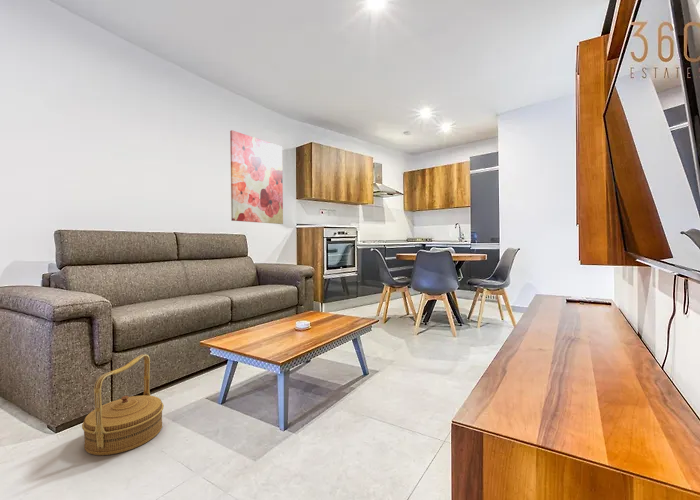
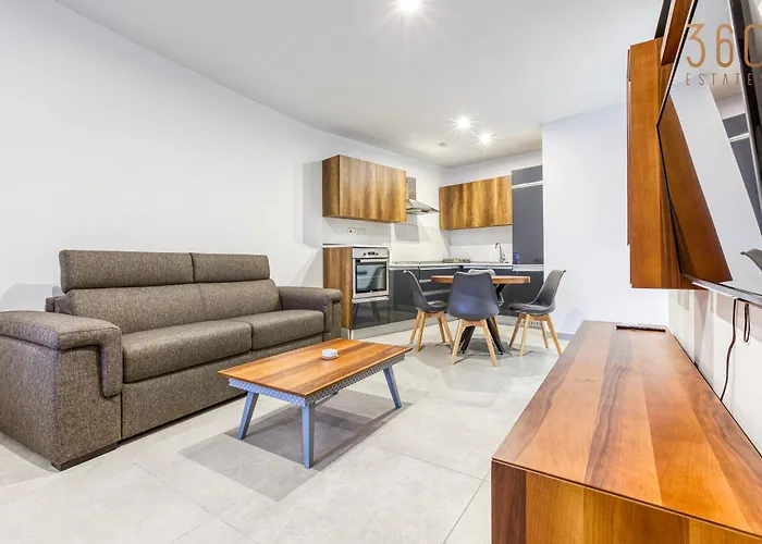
- wall art [229,129,284,225]
- basket [81,353,165,456]
